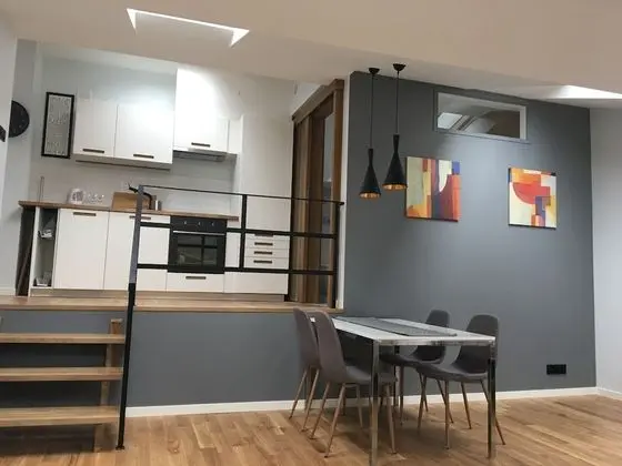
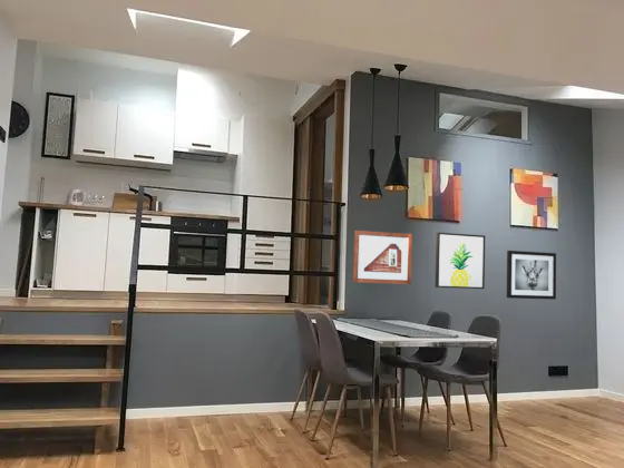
+ picture frame [352,230,413,285]
+ wall art [435,232,486,290]
+ wall art [506,250,557,301]
